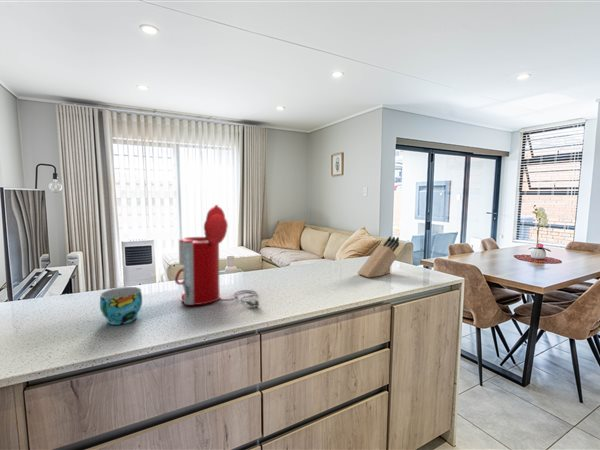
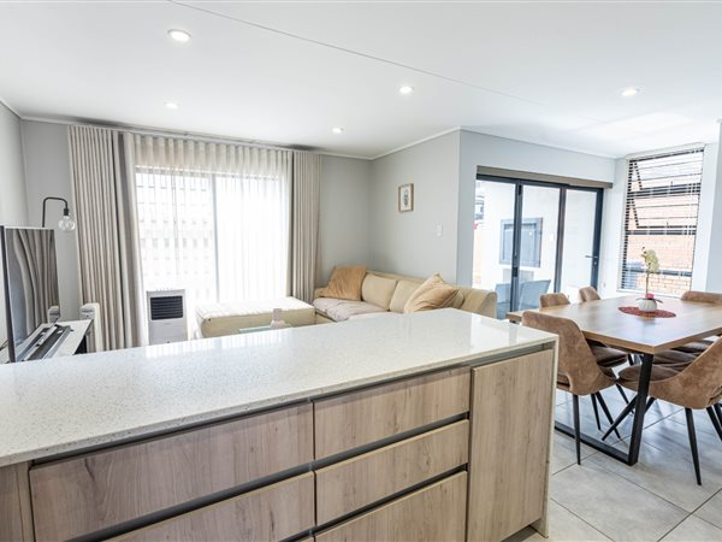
- knife block [357,235,400,279]
- coffee maker [174,204,261,308]
- cup [99,286,143,326]
